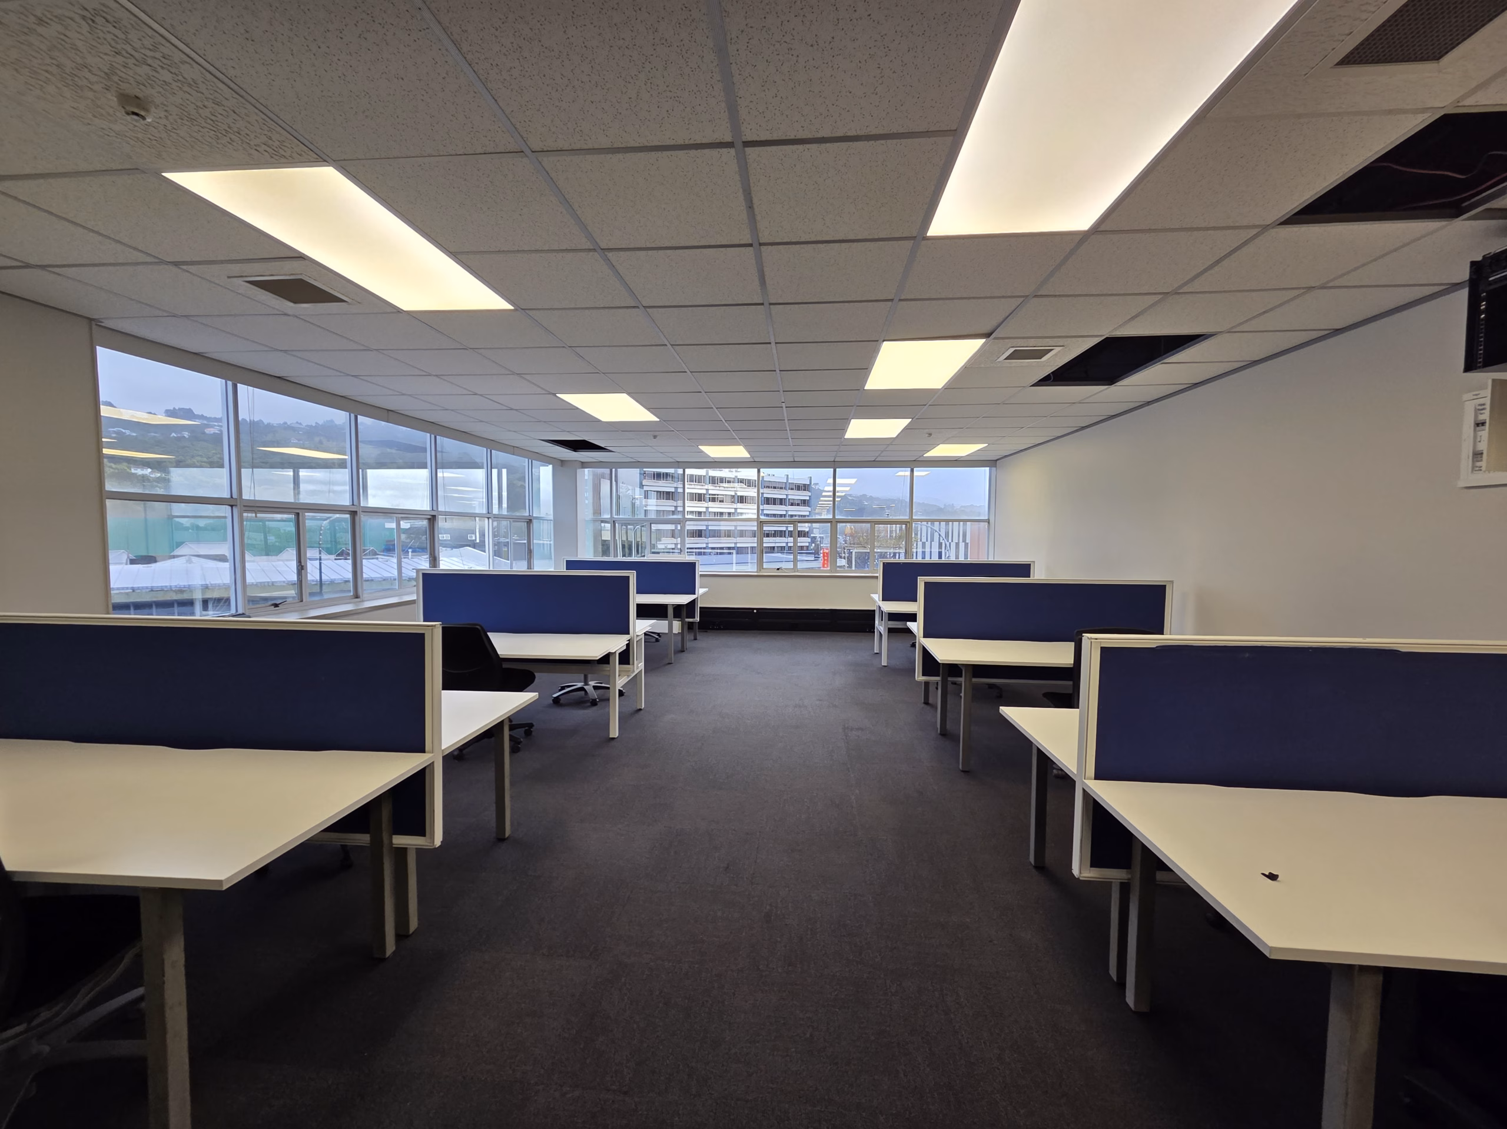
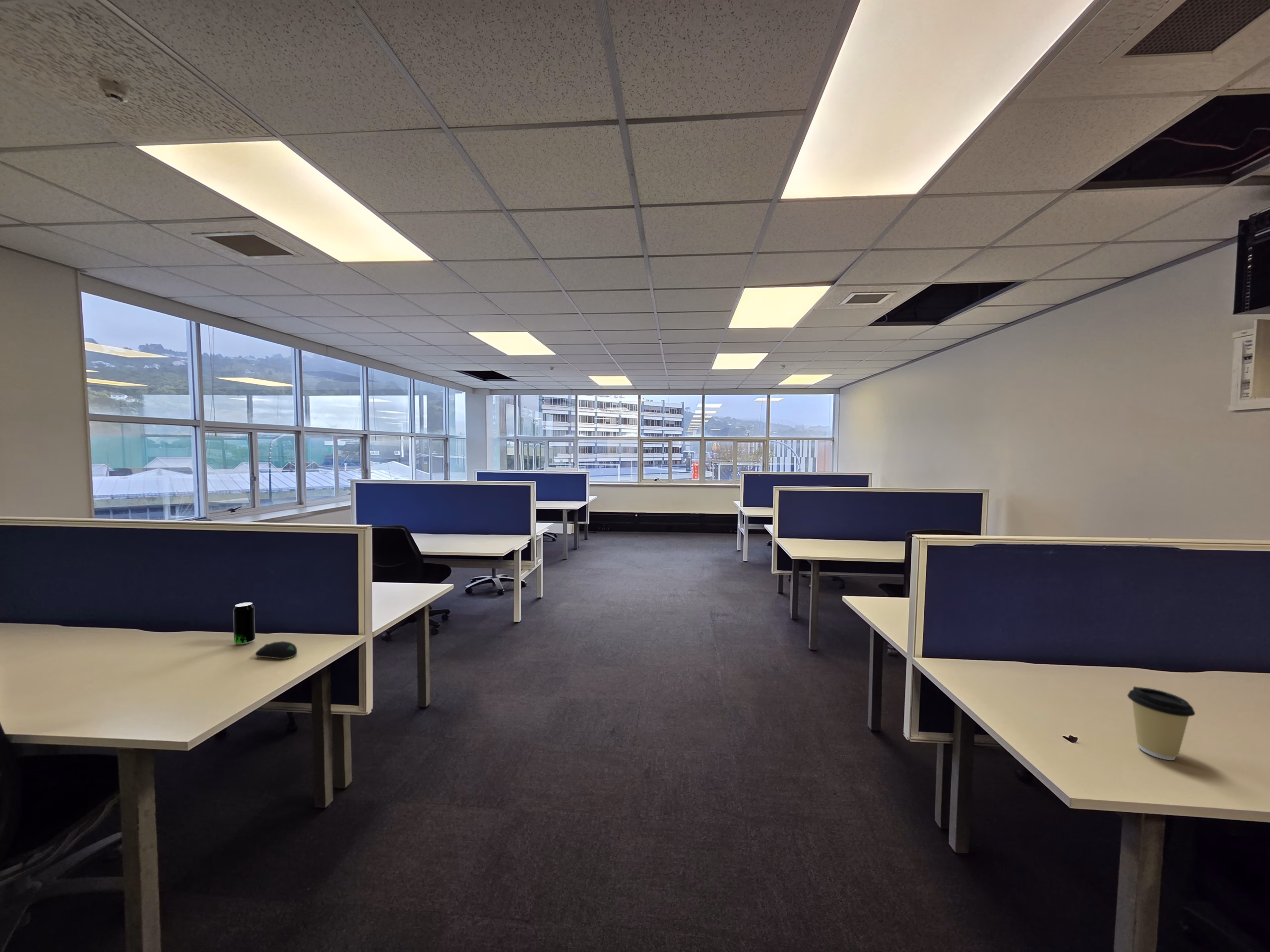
+ beverage can [233,602,255,645]
+ coffee cup [1127,686,1196,761]
+ computer mouse [254,641,298,659]
